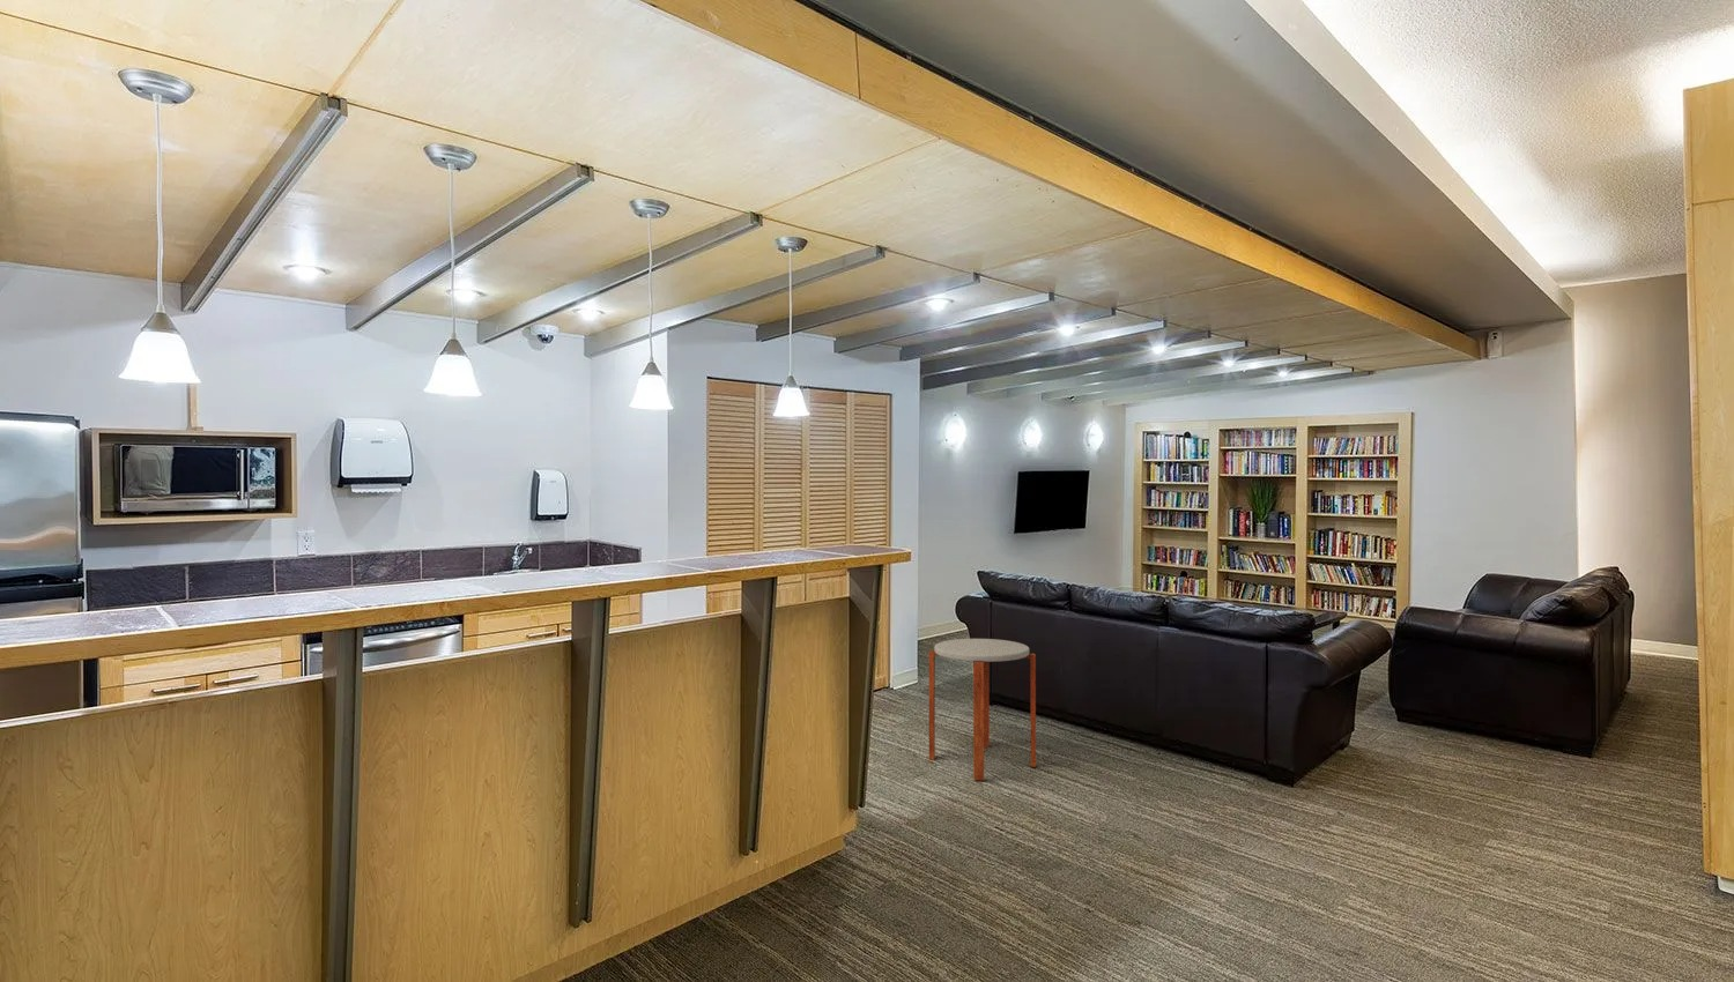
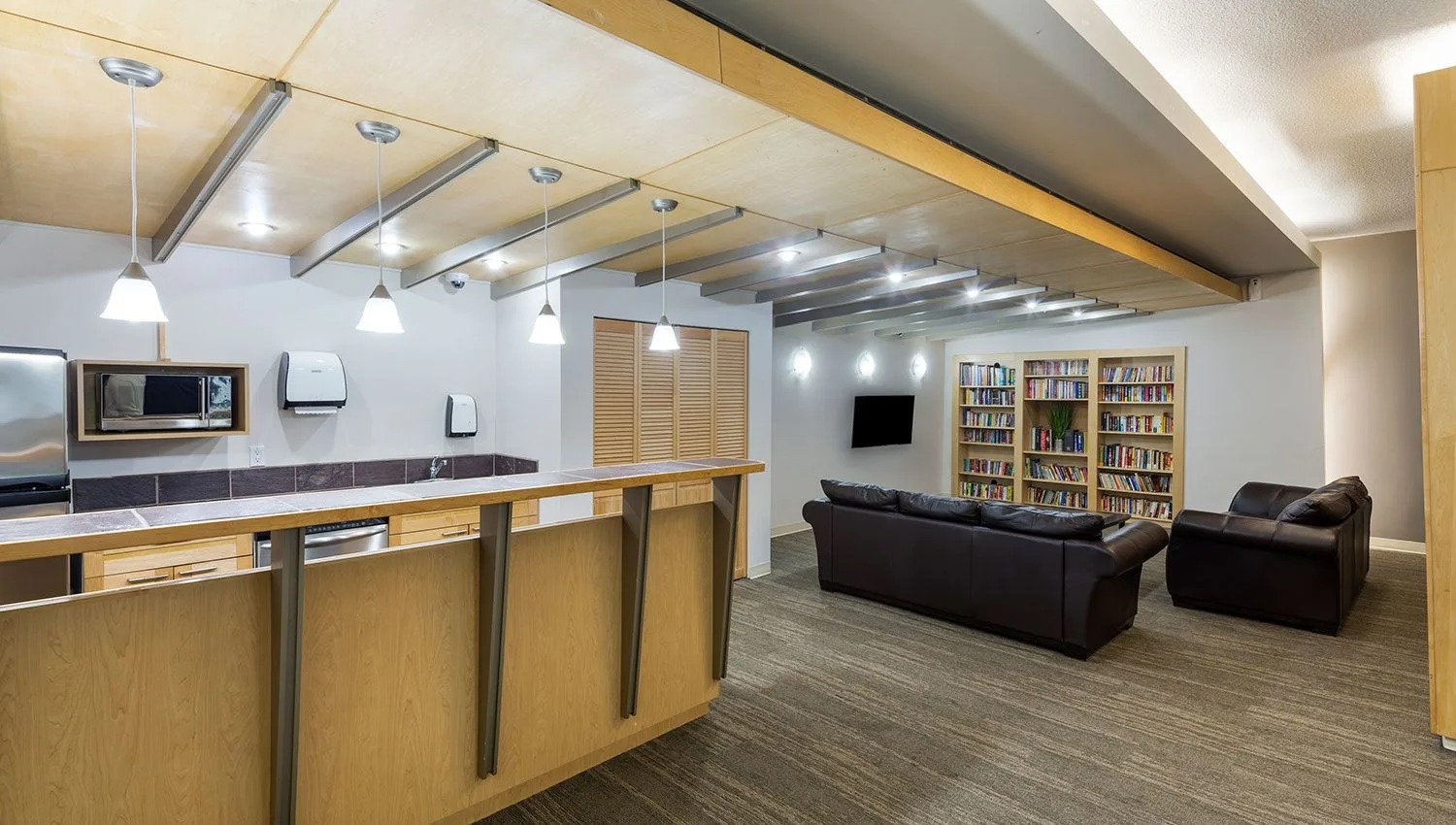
- side table [928,638,1037,781]
